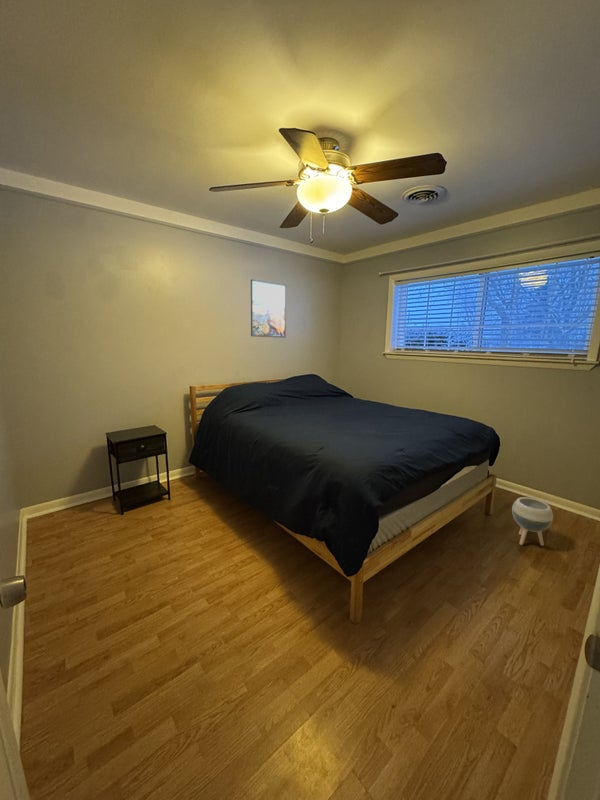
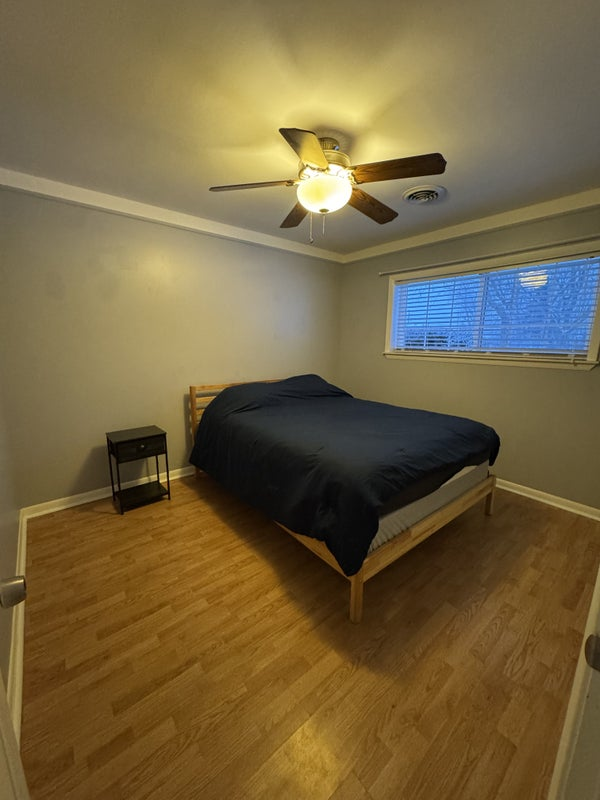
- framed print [250,278,287,339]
- planter [511,496,554,547]
